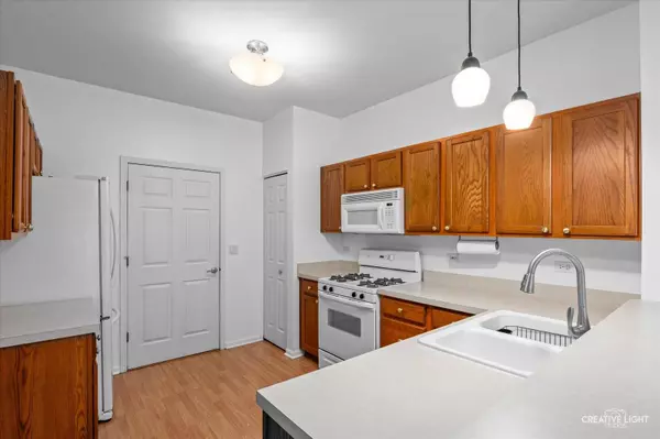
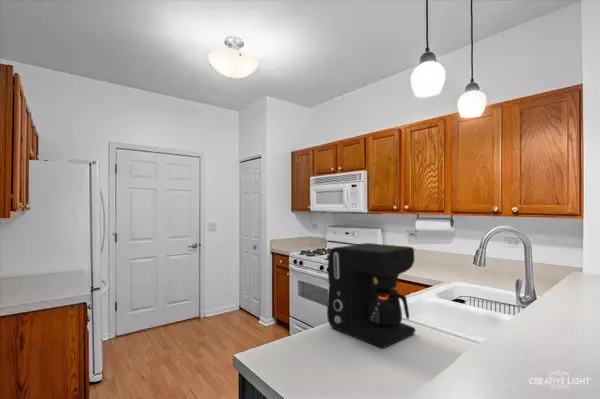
+ coffee maker [326,242,416,349]
